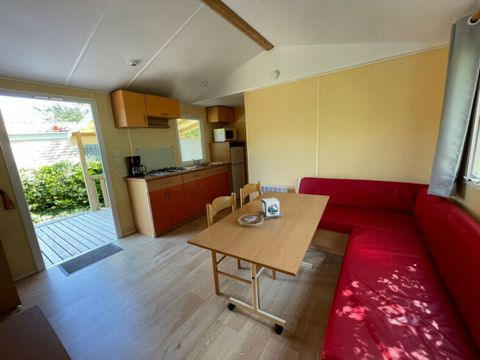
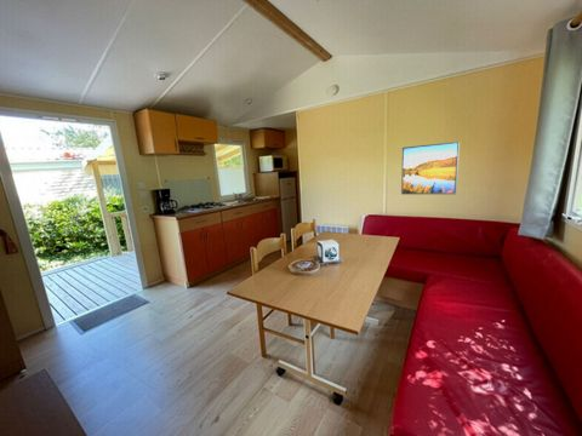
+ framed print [400,140,461,195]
